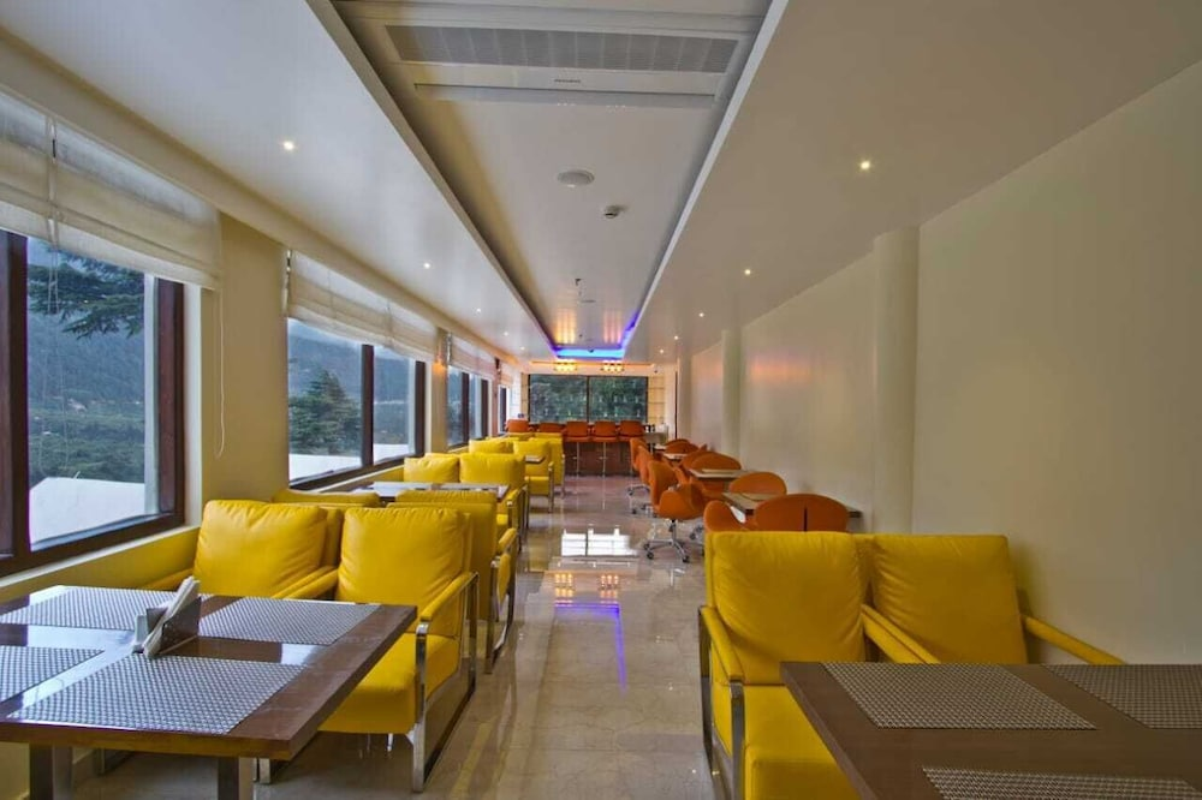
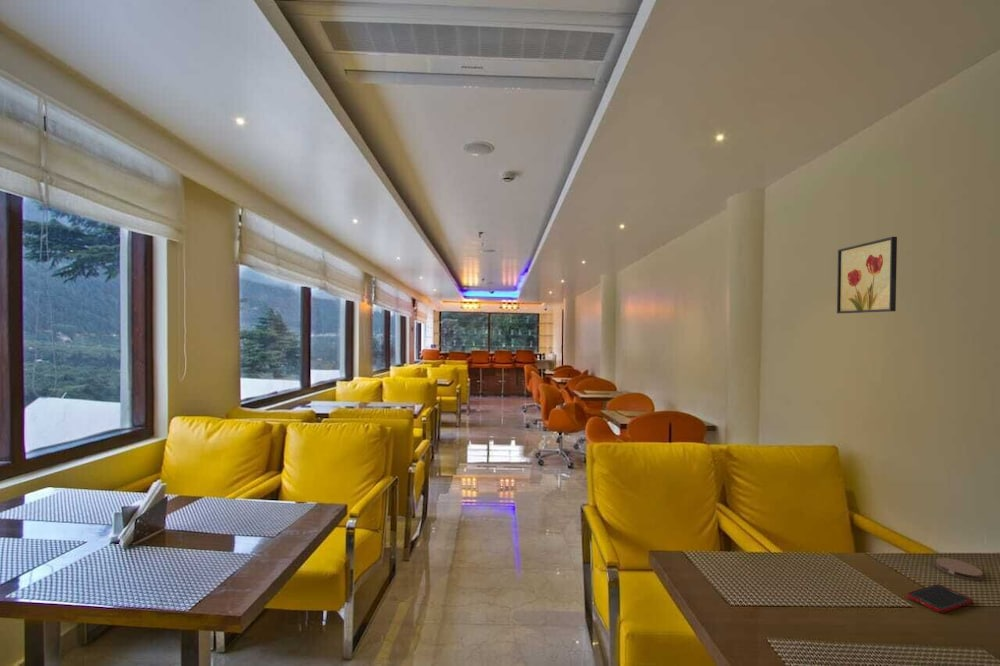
+ cell phone [906,583,974,614]
+ coaster [935,557,984,581]
+ wall art [836,236,898,314]
